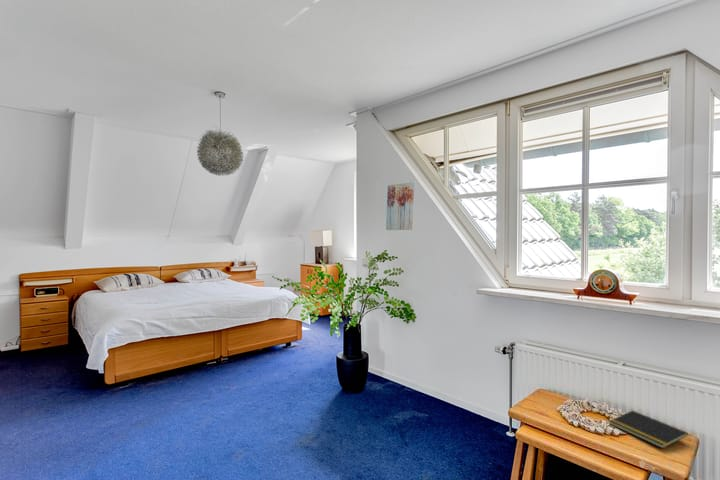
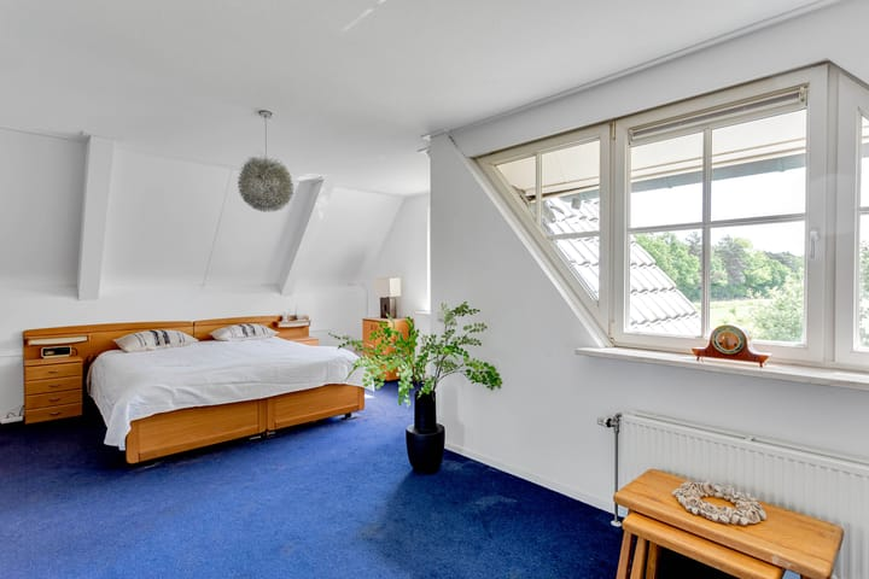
- notepad [608,410,689,449]
- wall art [385,181,415,231]
